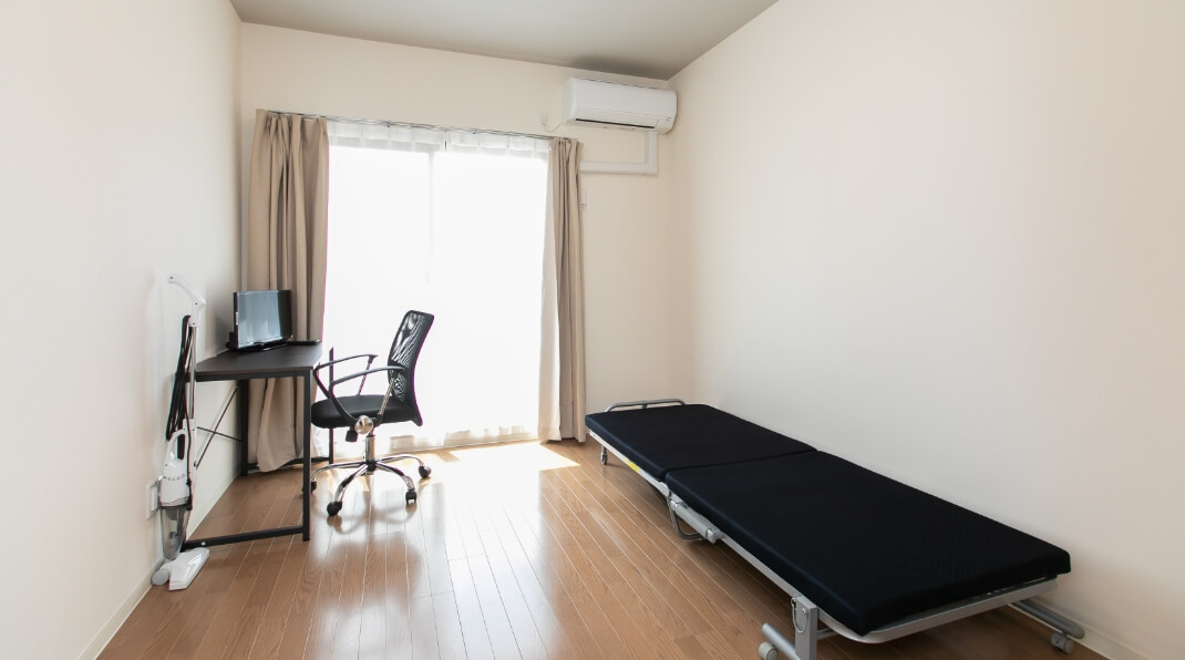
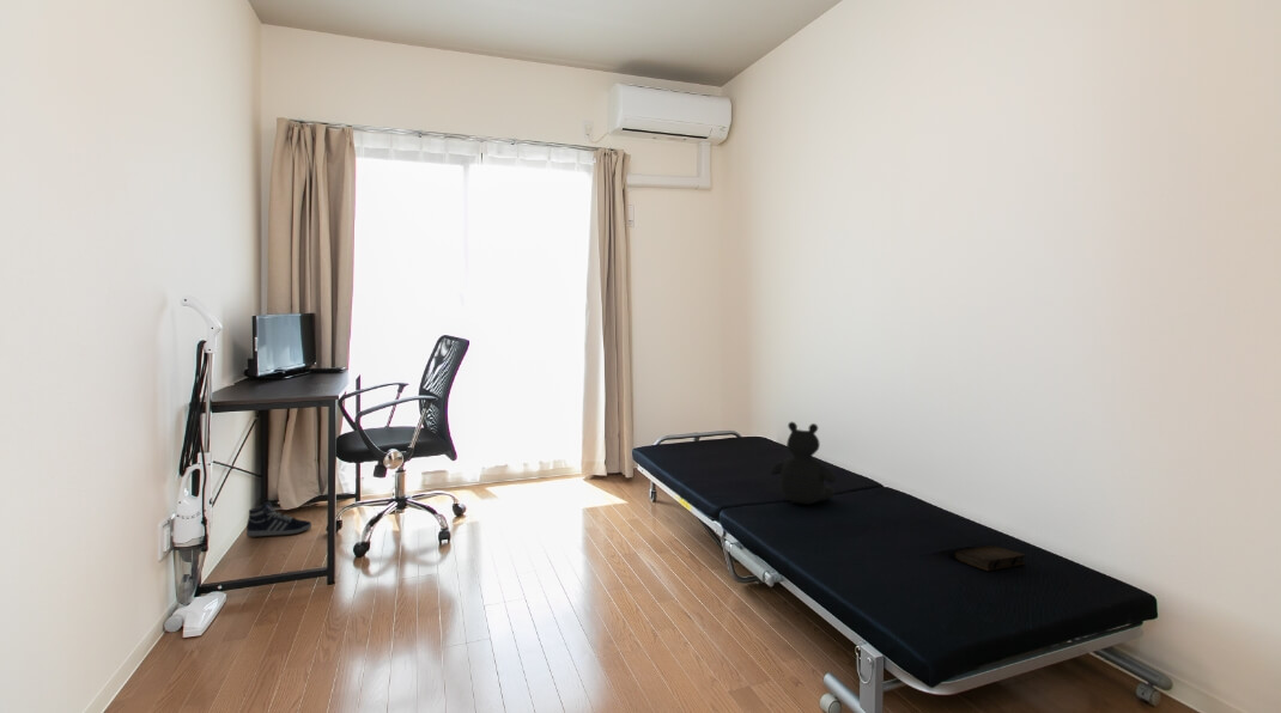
+ book [953,544,1026,572]
+ sneaker [245,501,312,538]
+ teddy bear [769,421,837,506]
